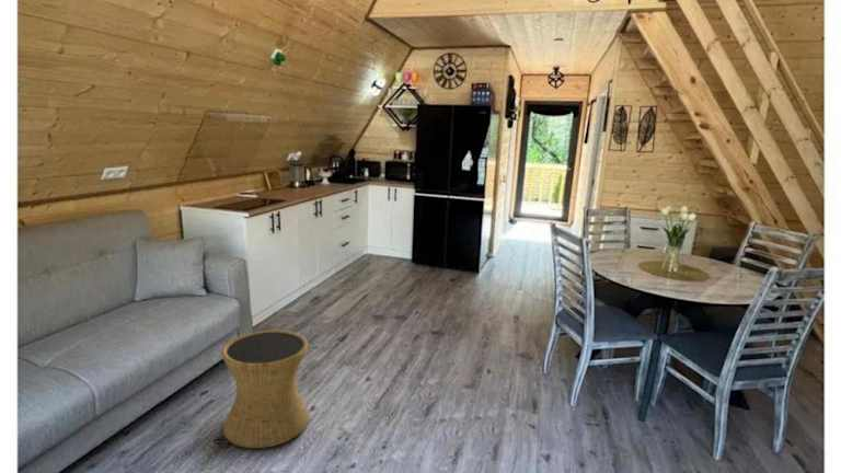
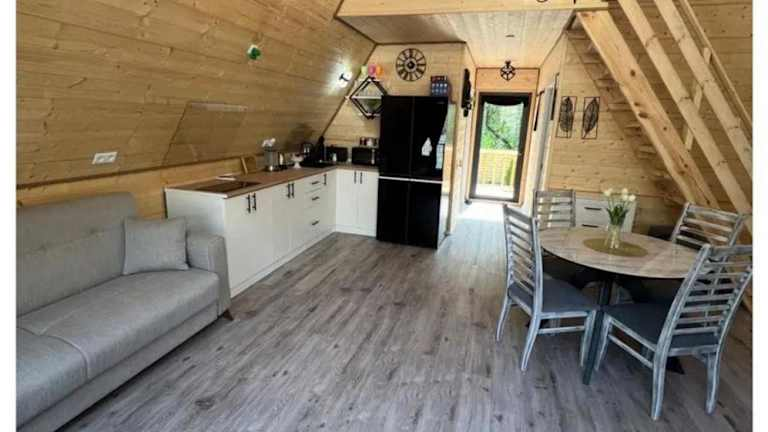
- side table [220,330,311,449]
